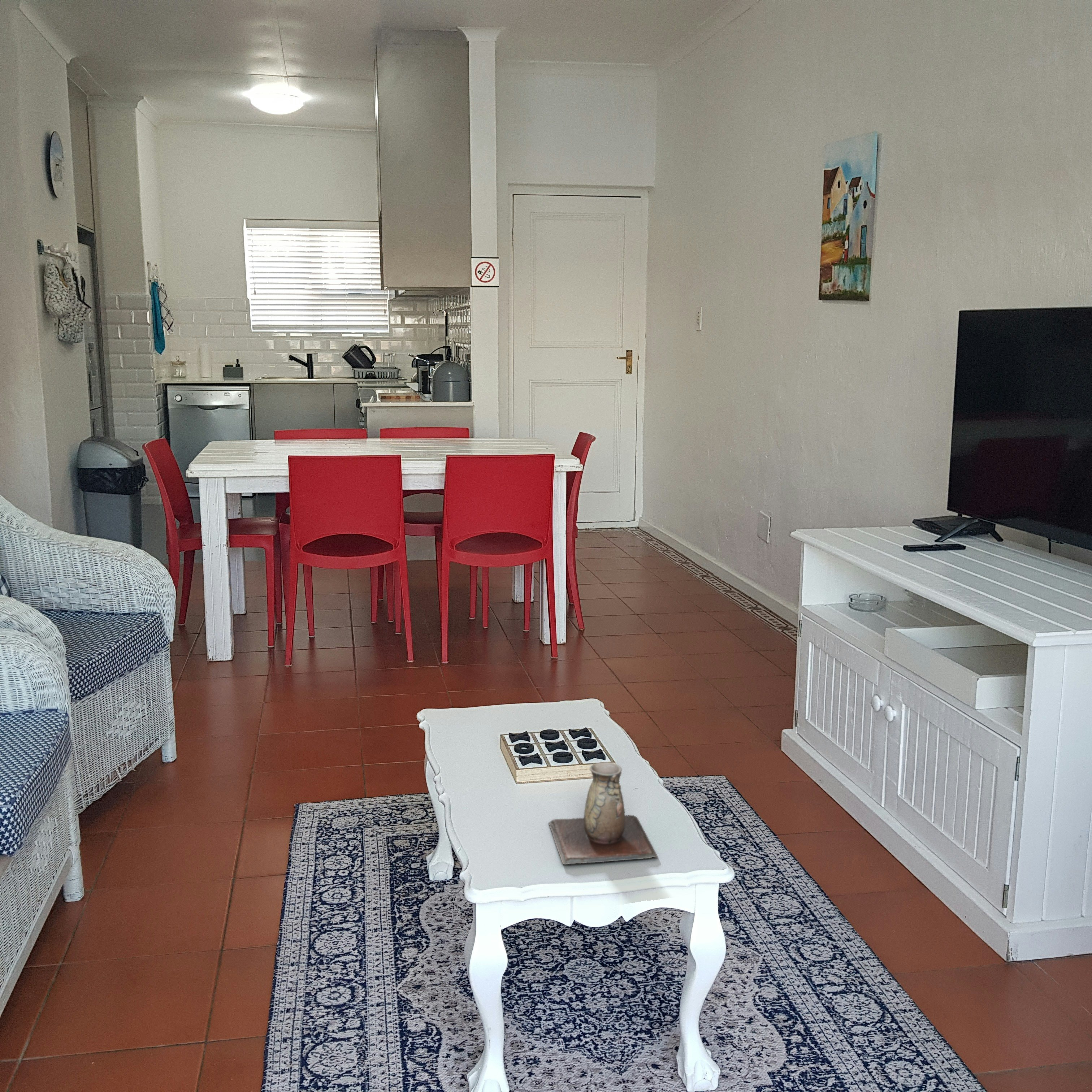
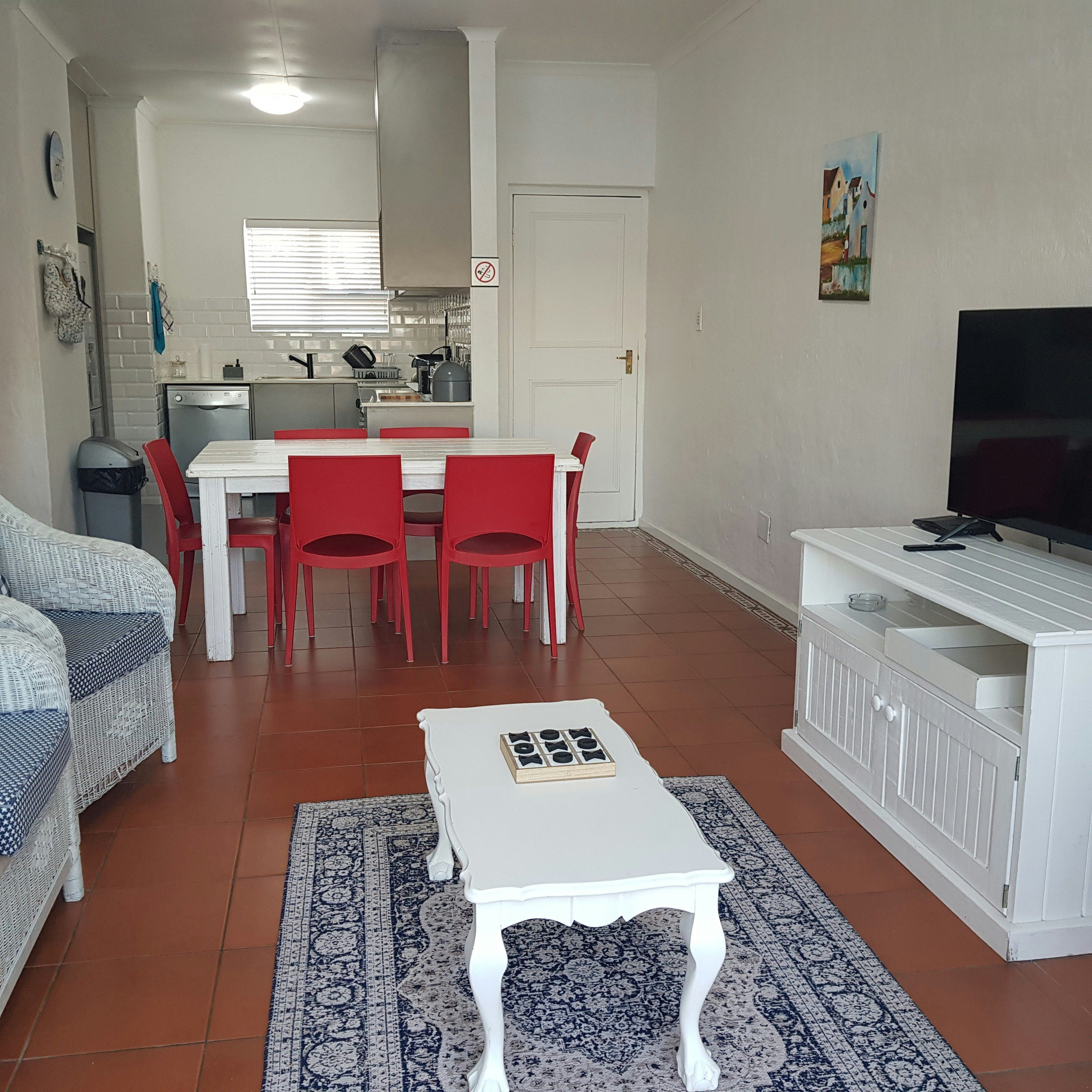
- decorative vase [548,762,658,865]
